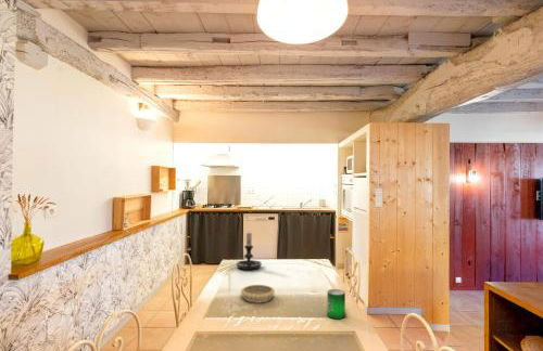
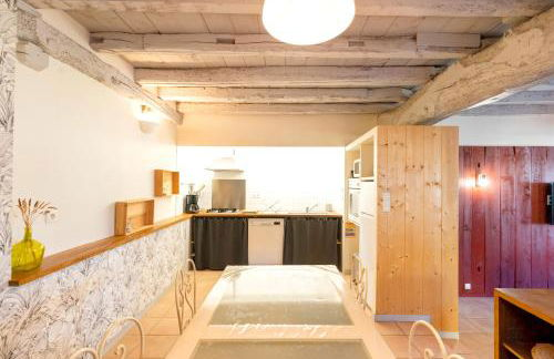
- candle holder [235,232,263,271]
- beverage can [326,288,346,321]
- decorative bowl [240,284,276,304]
